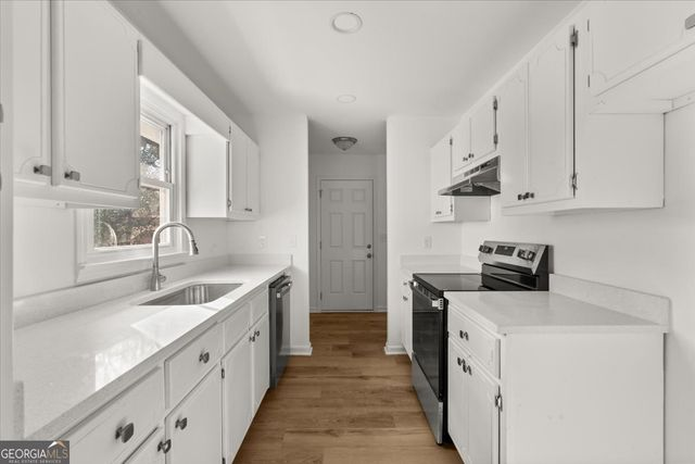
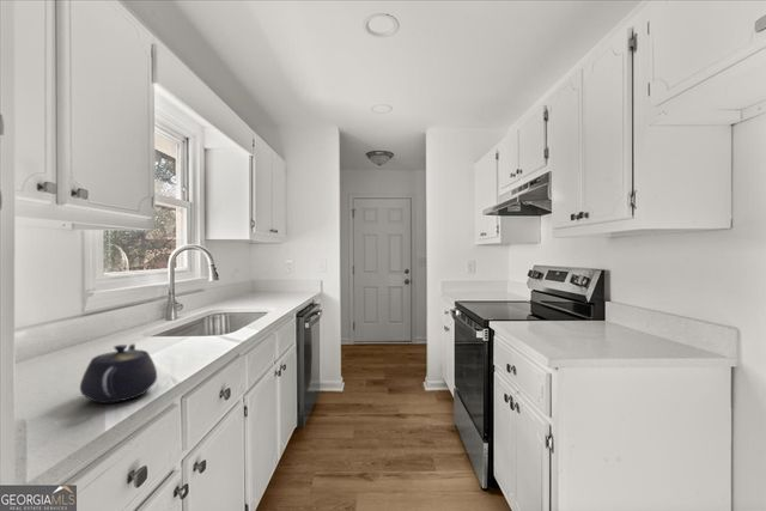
+ teapot [79,342,158,404]
